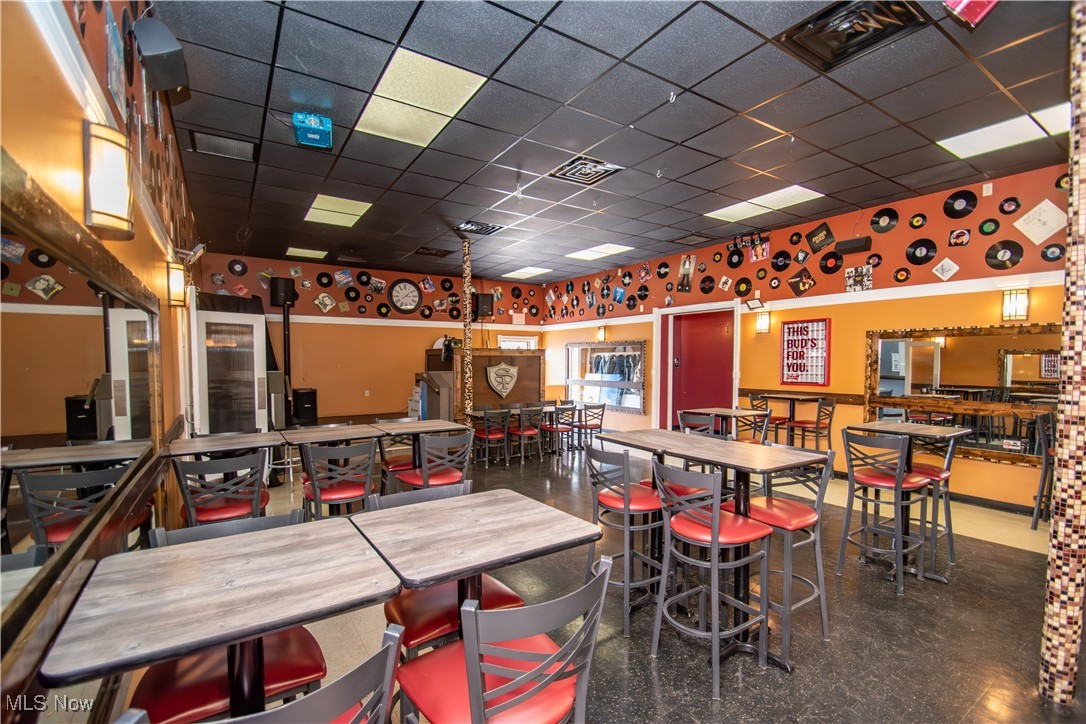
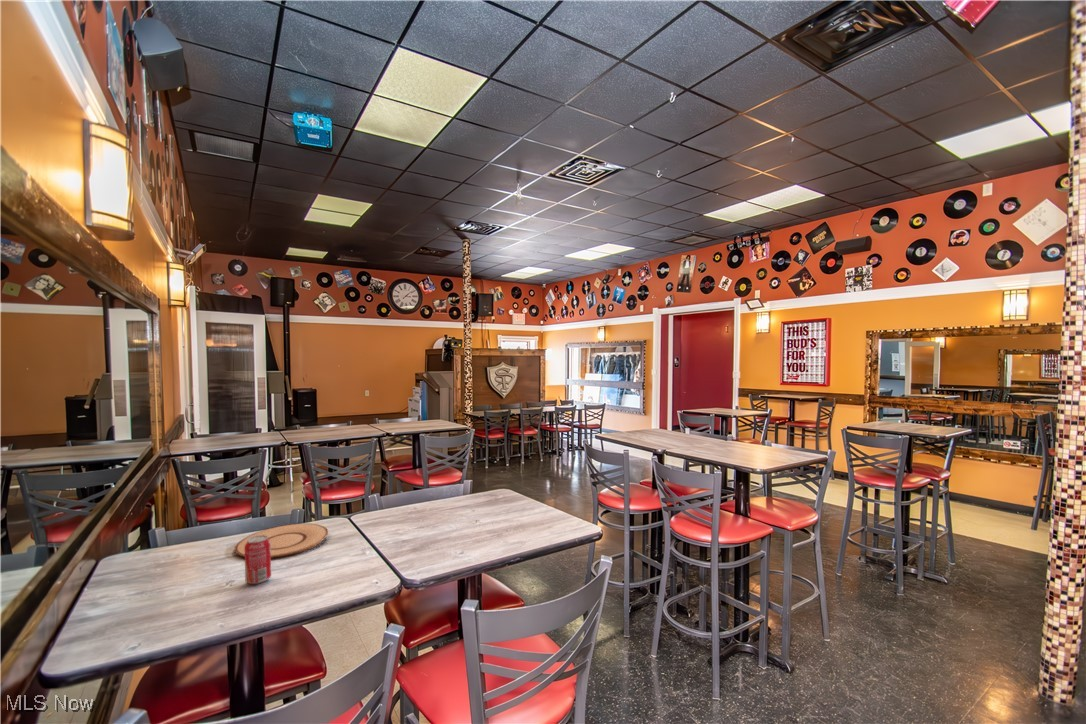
+ beverage can [244,535,272,585]
+ plate [234,523,329,559]
